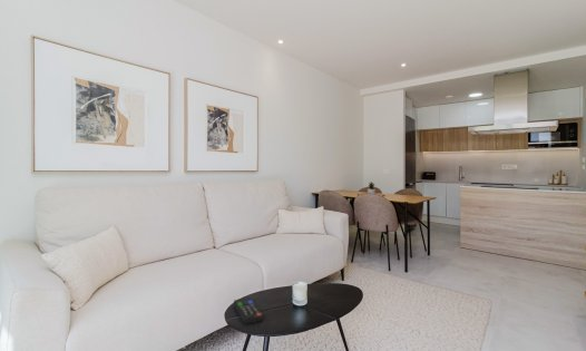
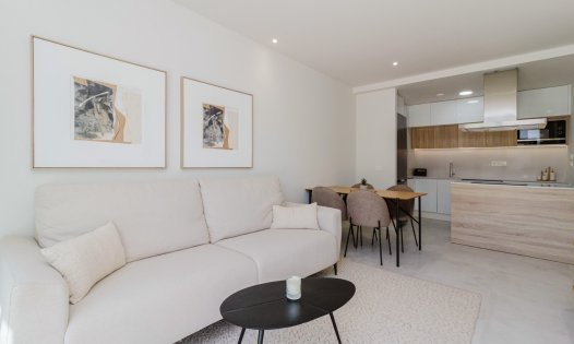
- remote control [233,296,264,325]
